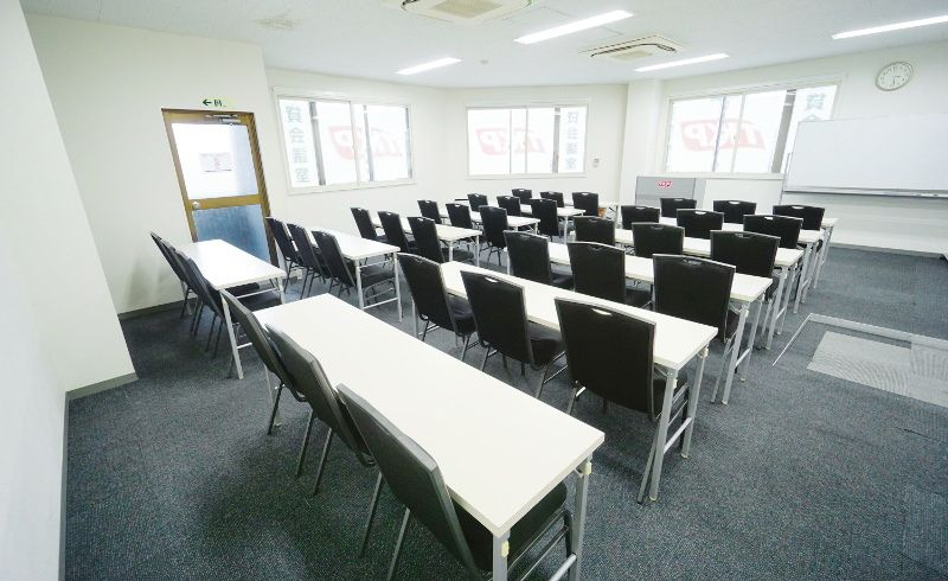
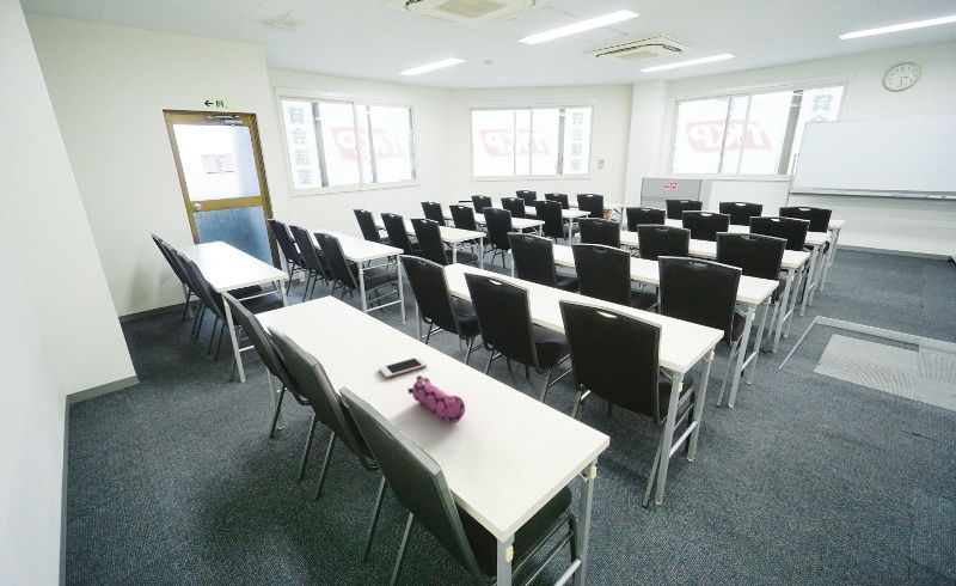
+ cell phone [378,356,428,379]
+ pencil case [407,374,466,425]
